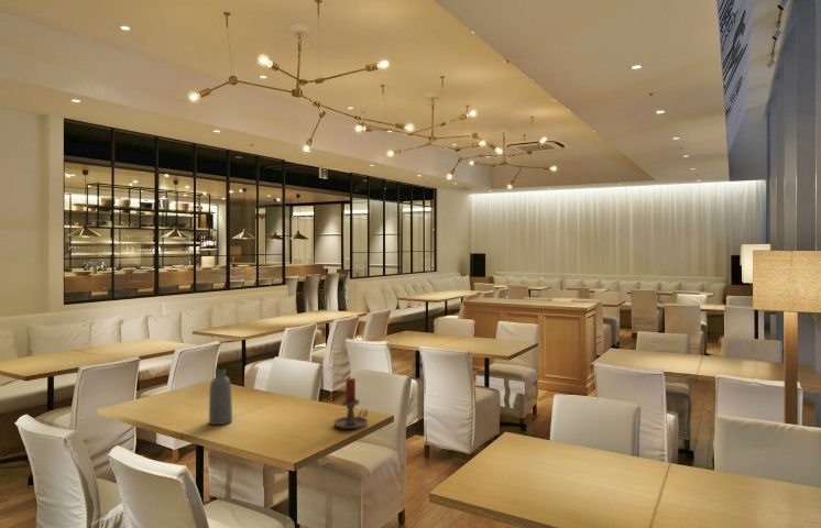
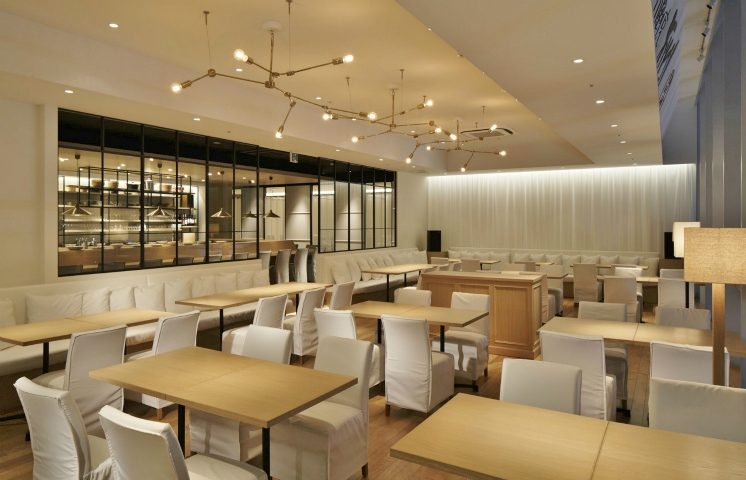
- vase [208,369,233,426]
- candle holder [332,377,369,430]
